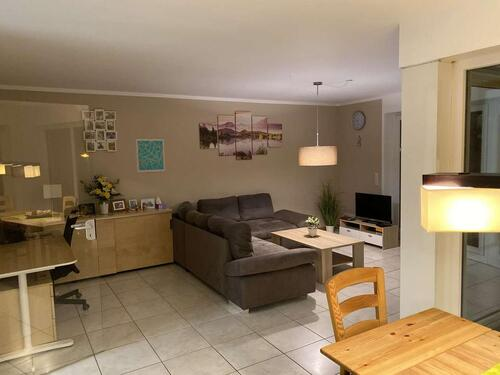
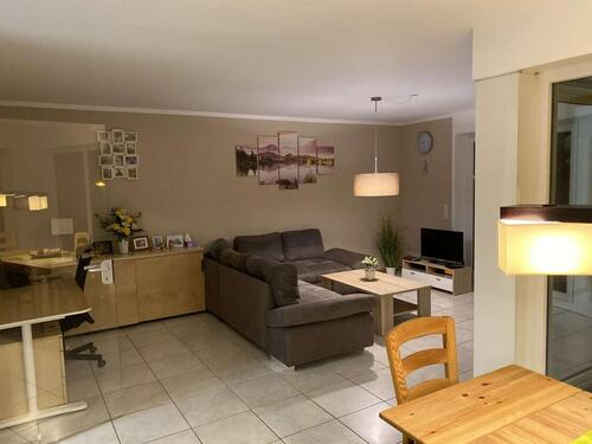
- wall art [135,137,166,174]
